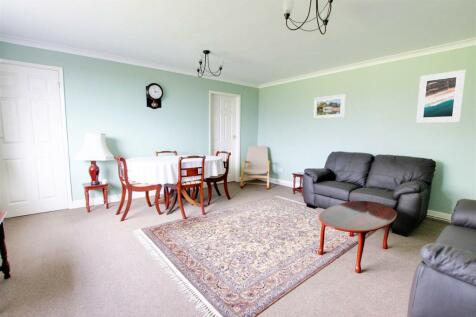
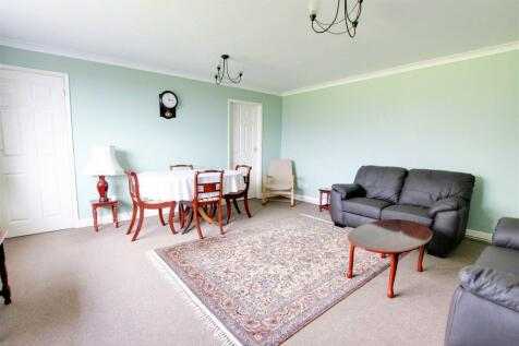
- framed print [415,69,466,124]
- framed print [312,93,346,120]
